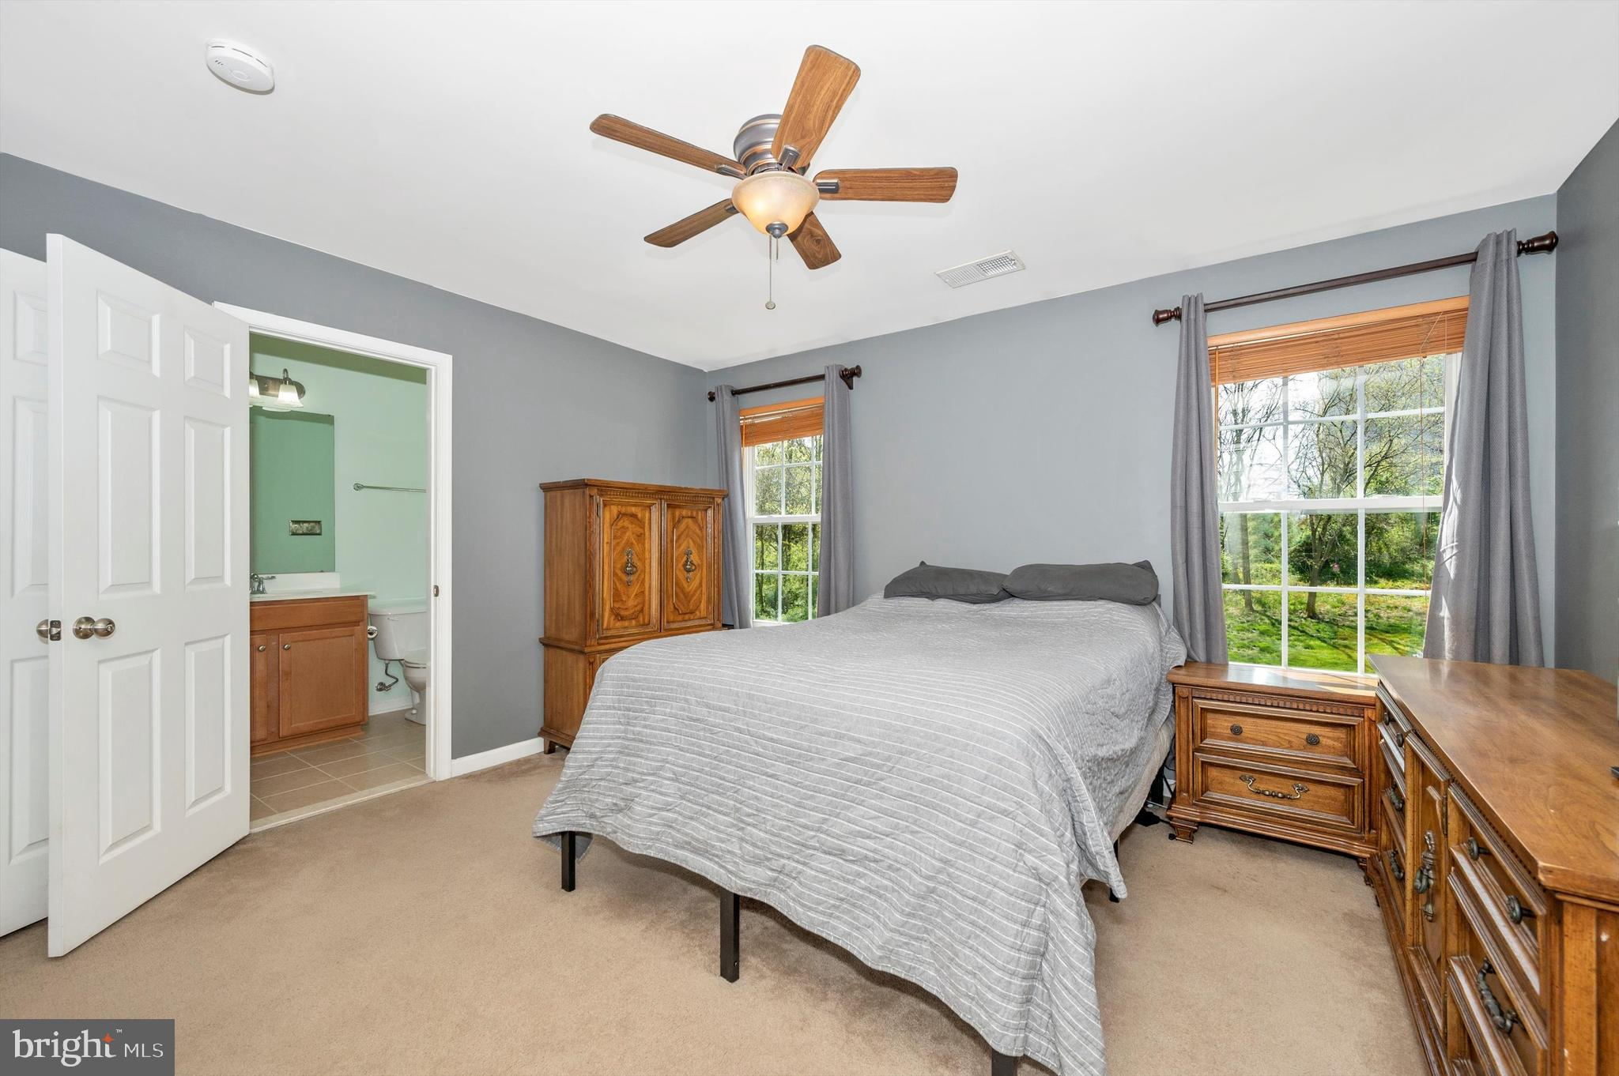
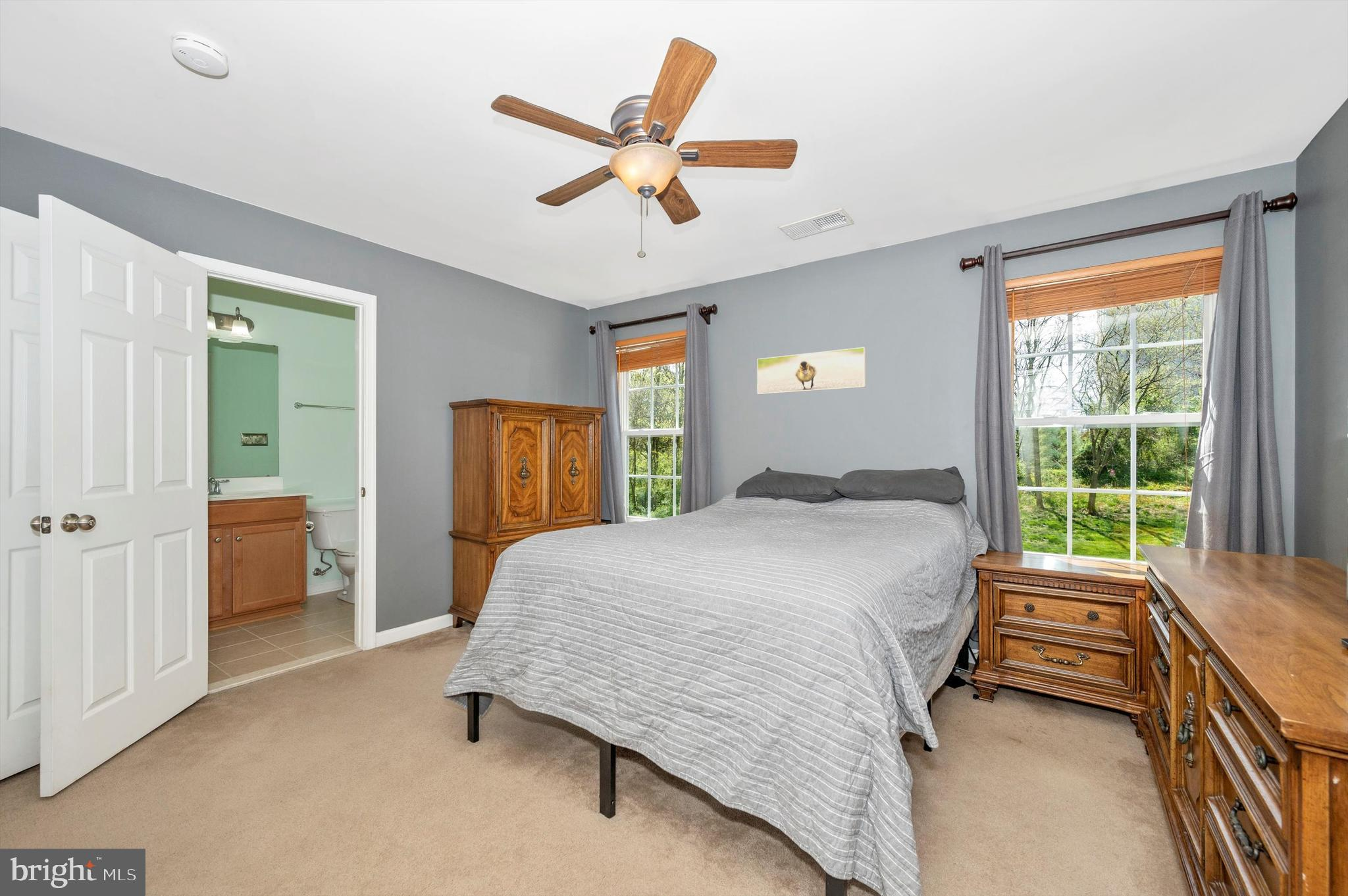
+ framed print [756,347,867,395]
